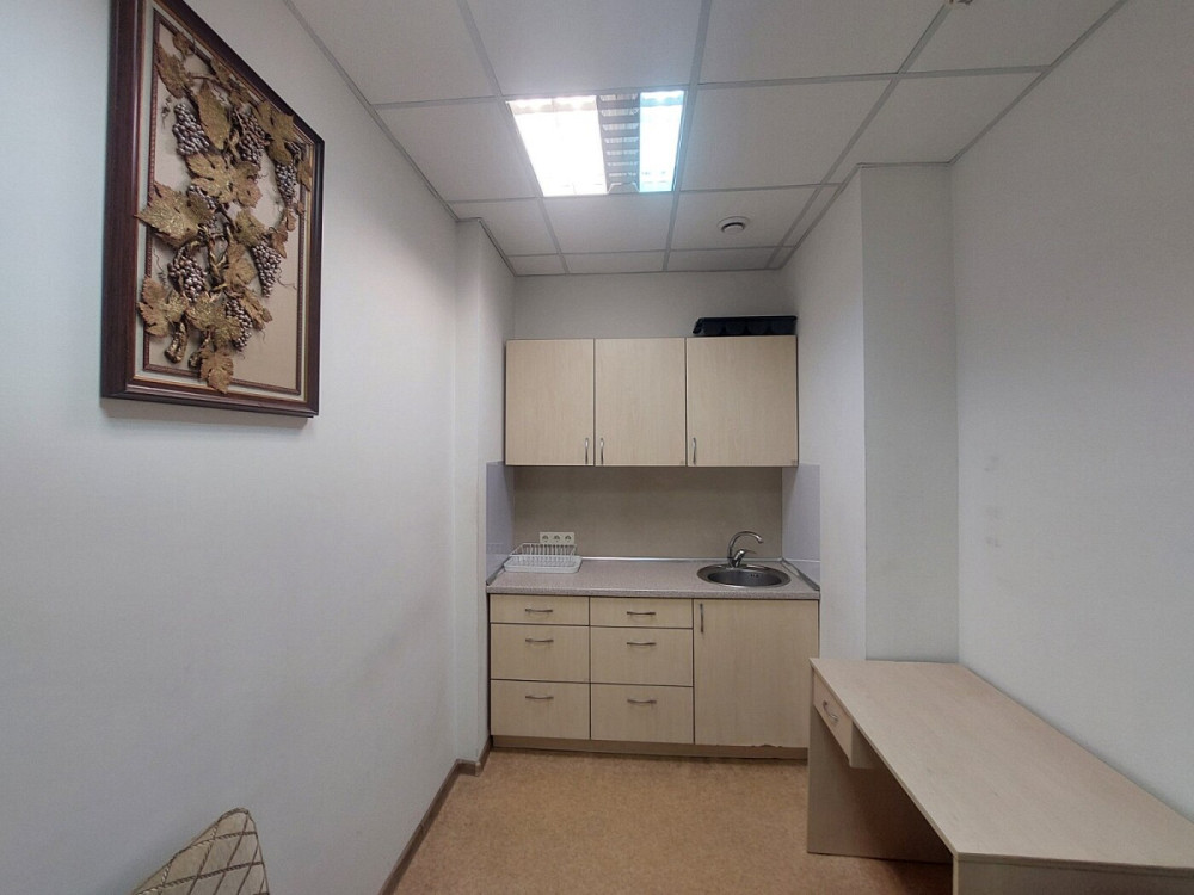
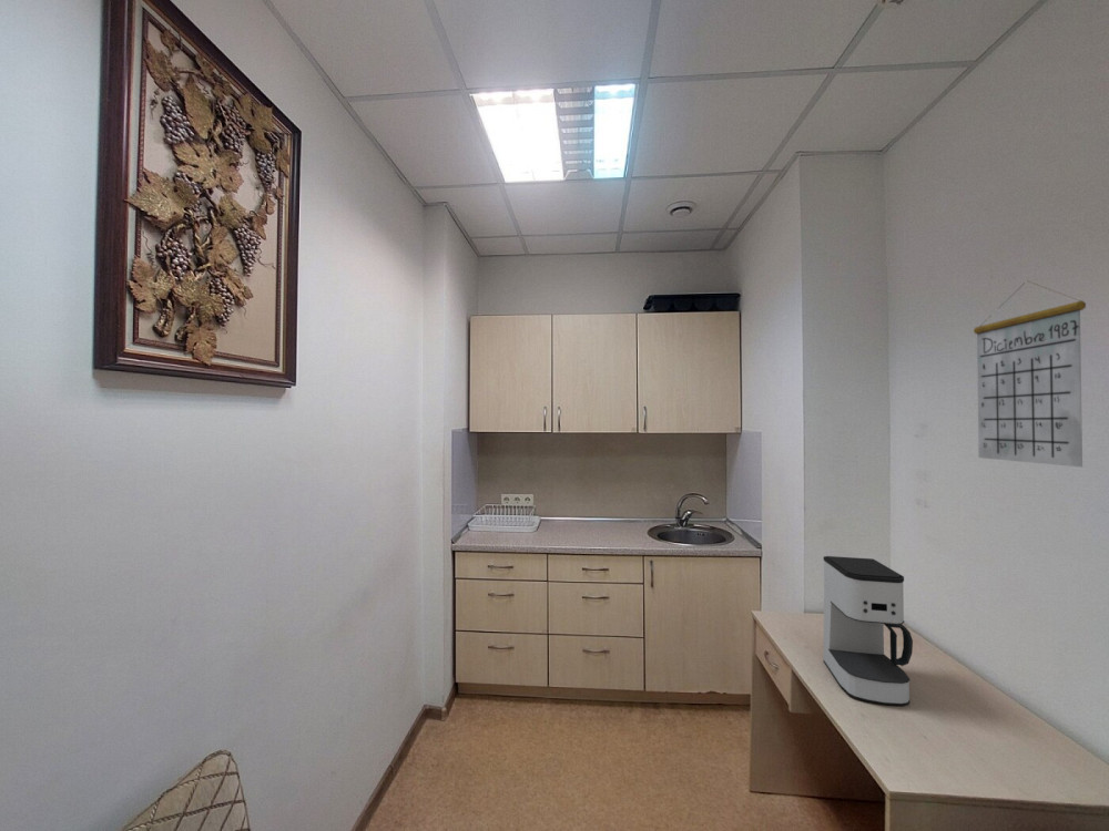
+ coffee maker [822,555,914,707]
+ calendar [973,280,1087,469]
